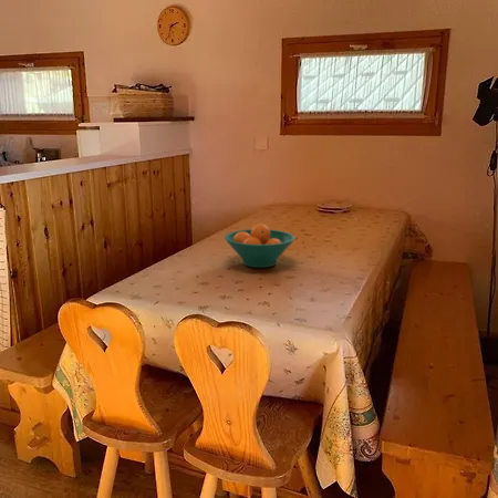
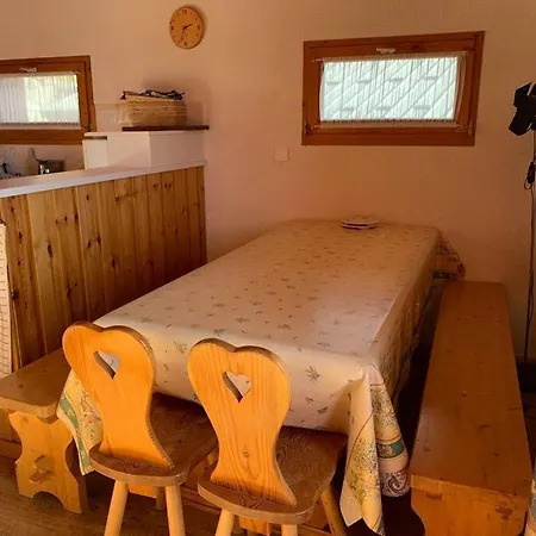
- fruit bowl [224,222,297,269]
